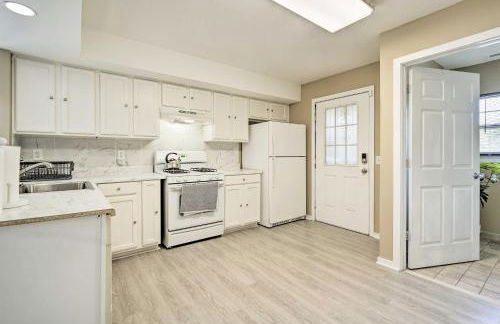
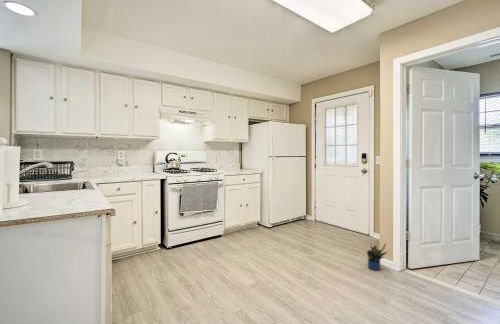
+ potted plant [365,242,388,271]
